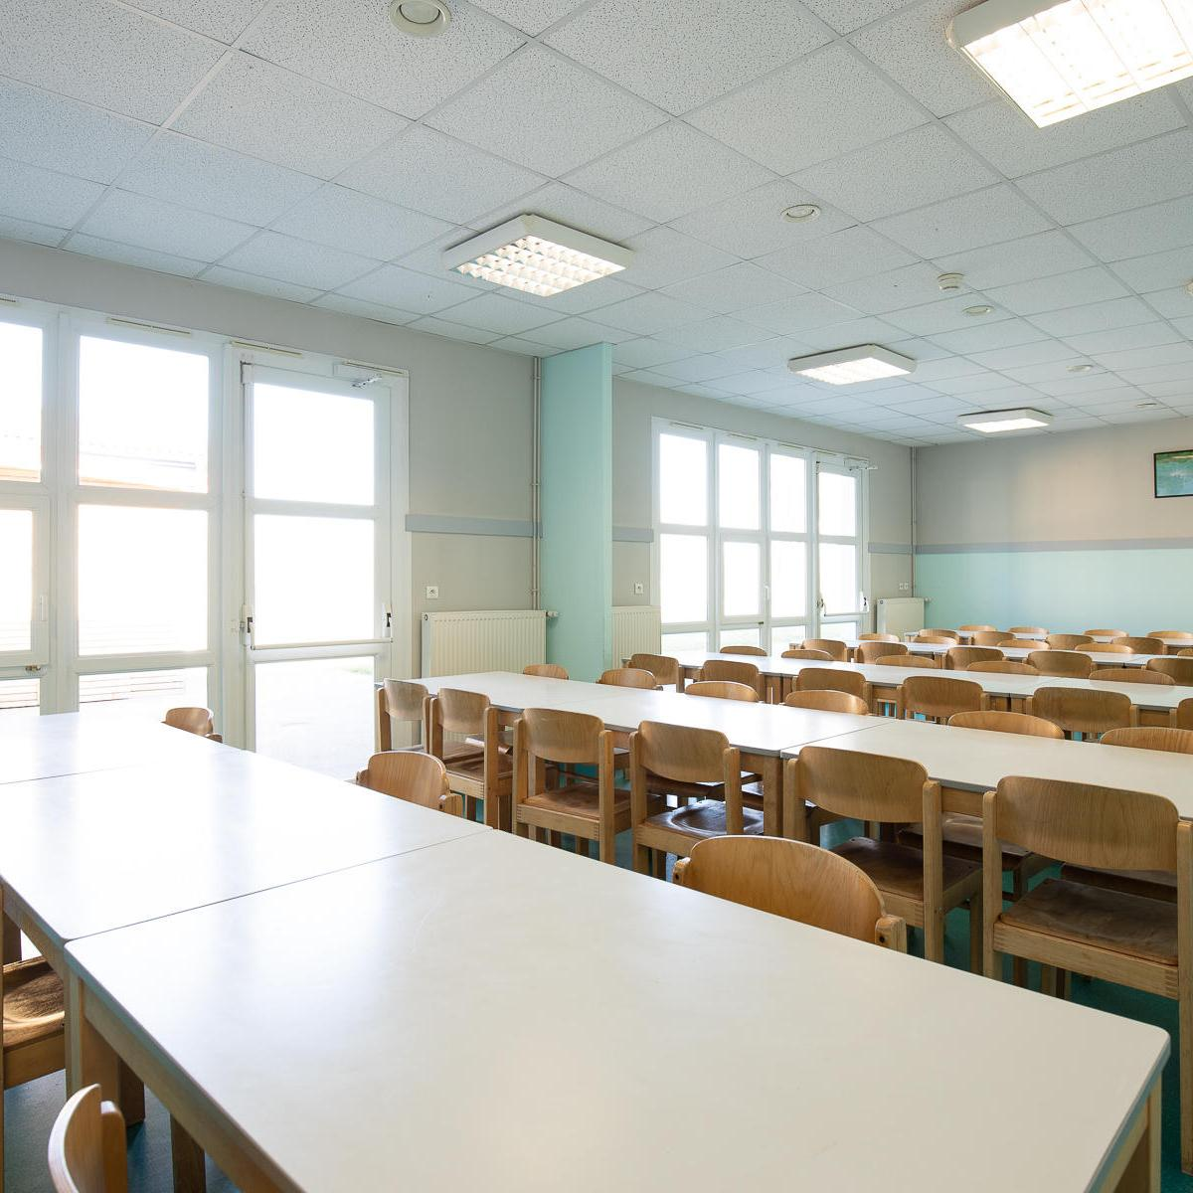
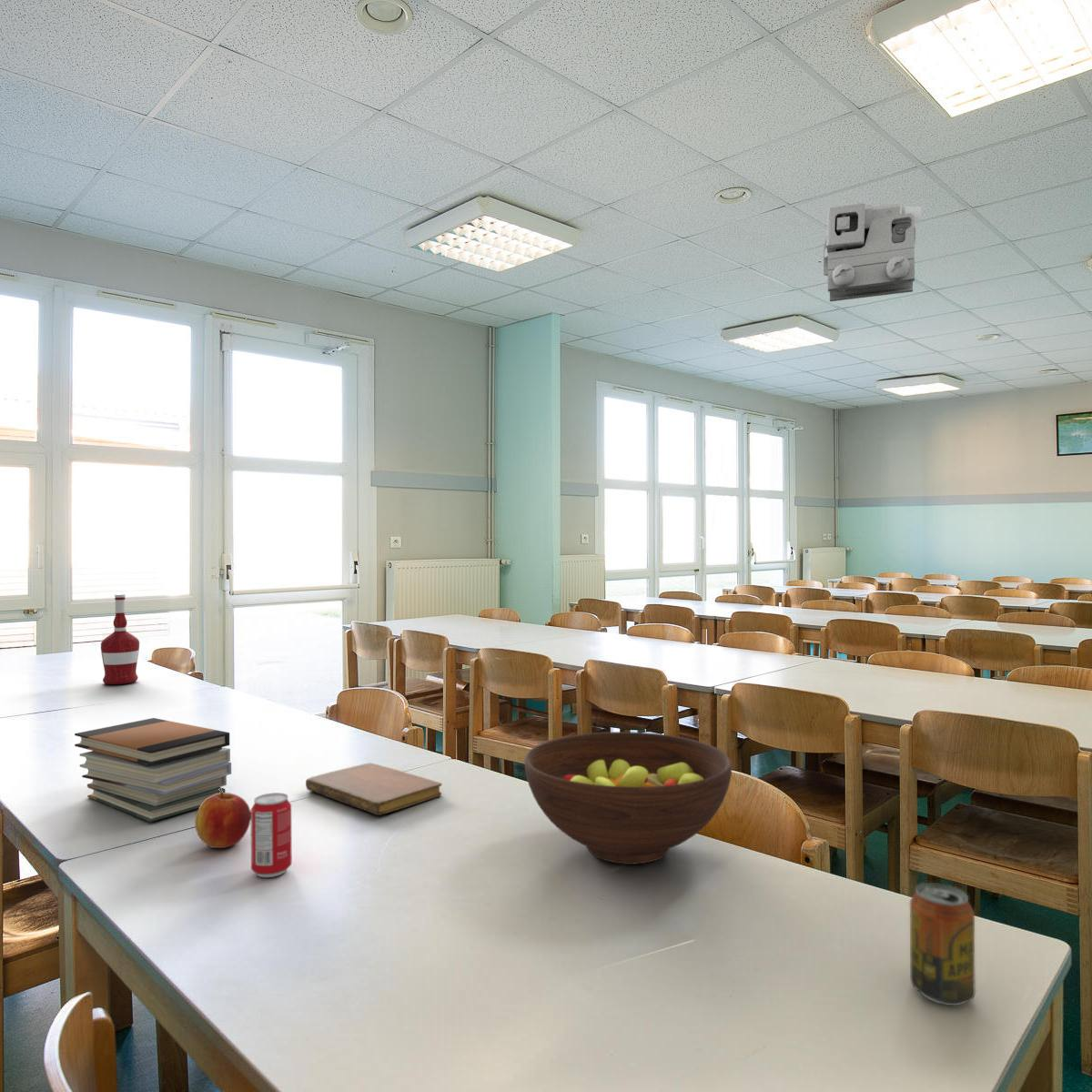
+ total station [823,203,922,302]
+ beverage can [909,882,976,1006]
+ book stack [74,717,232,823]
+ notebook [305,763,442,816]
+ fruit bowl [524,731,733,865]
+ alcohol [100,593,140,685]
+ apple [194,786,251,849]
+ beverage can [250,792,293,878]
